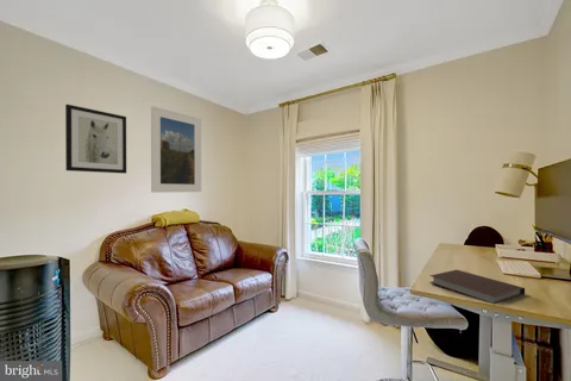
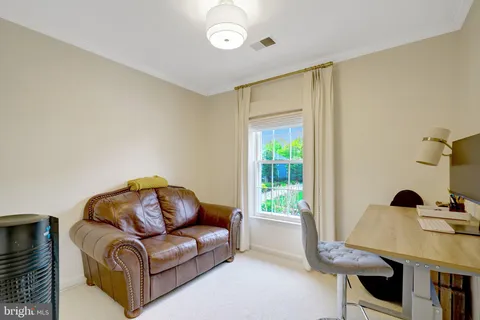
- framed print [150,105,202,194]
- wall art [64,104,127,175]
- notebook [428,269,526,305]
